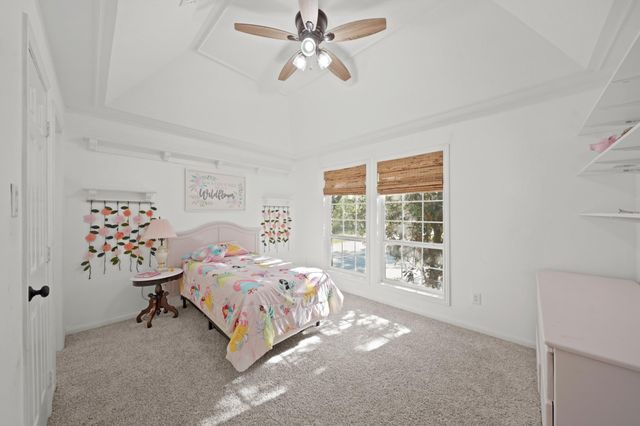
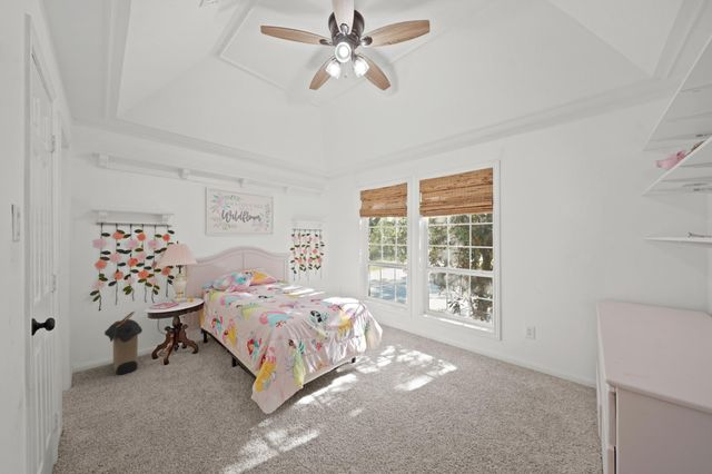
+ laundry hamper [103,310,144,376]
